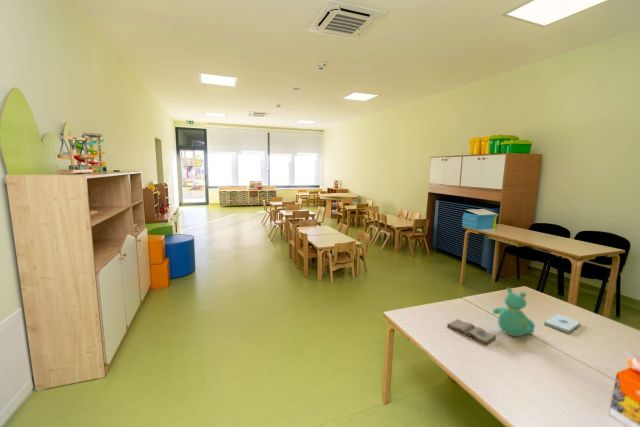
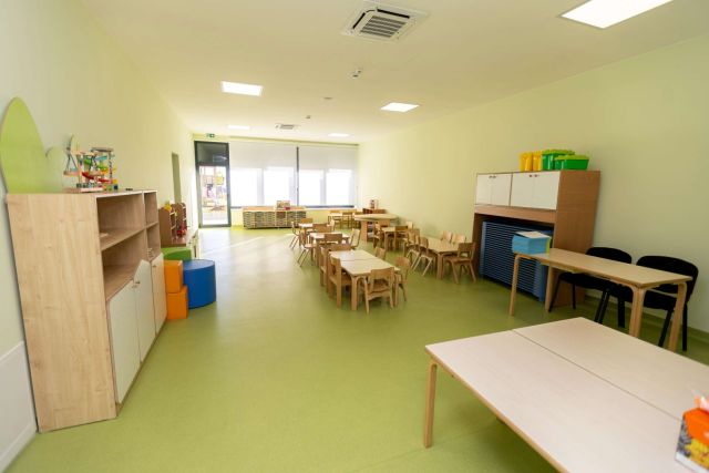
- notepad [543,313,582,334]
- diary [446,318,497,345]
- teddy bear [492,287,536,337]
